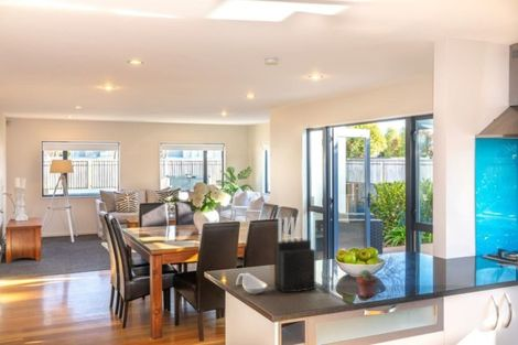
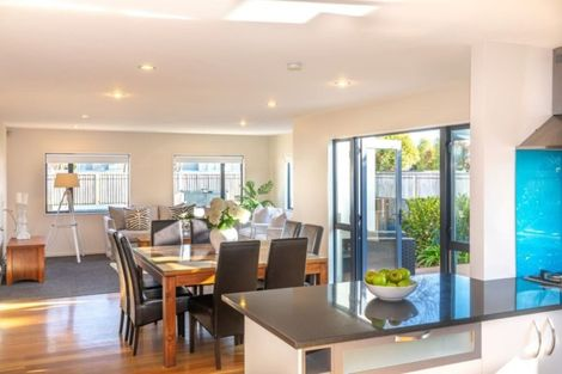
- spoon rest [235,272,269,295]
- potted succulent [356,269,377,299]
- knife block [273,216,316,294]
